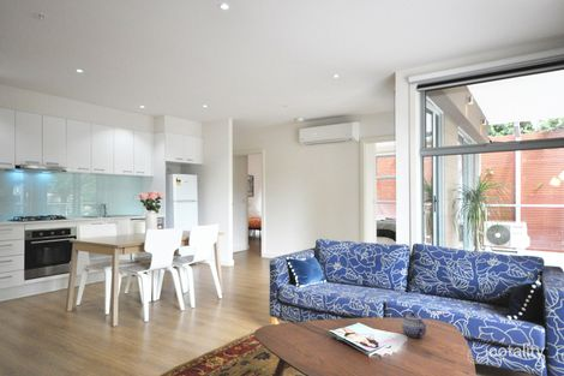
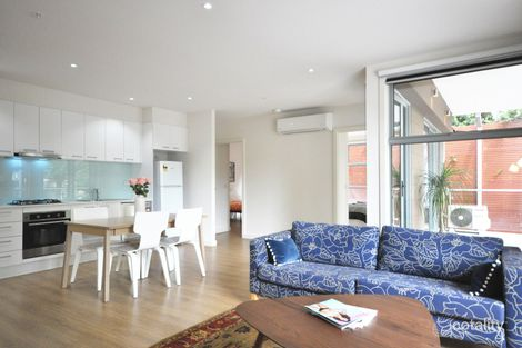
- teapot [401,311,427,339]
